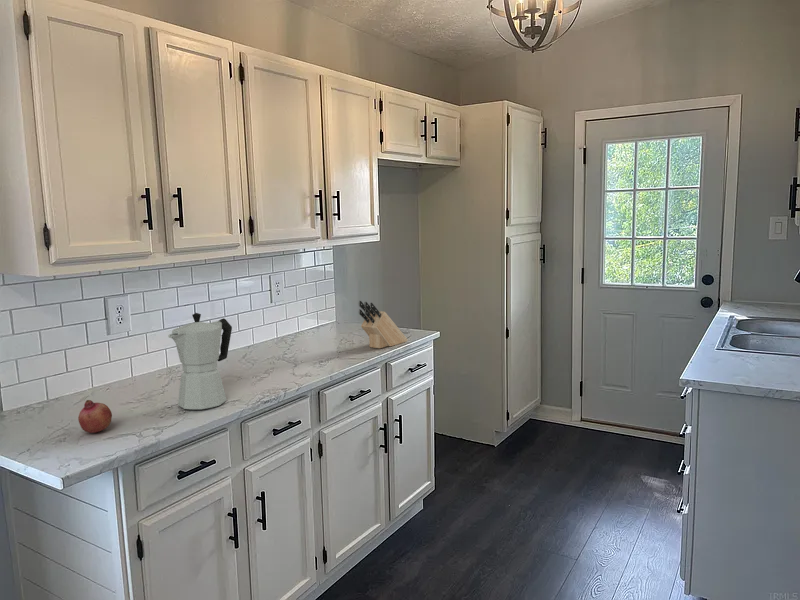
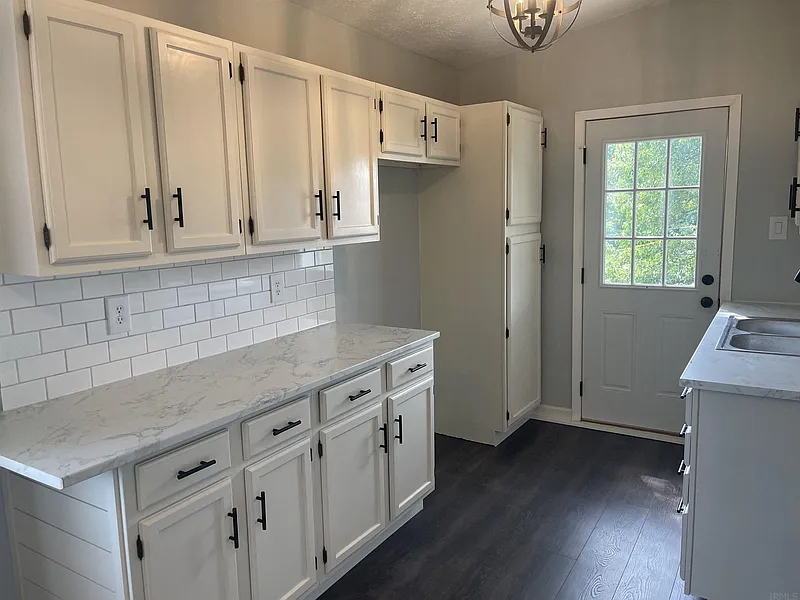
- knife block [358,300,408,349]
- moka pot [167,312,233,411]
- fruit [77,399,113,434]
